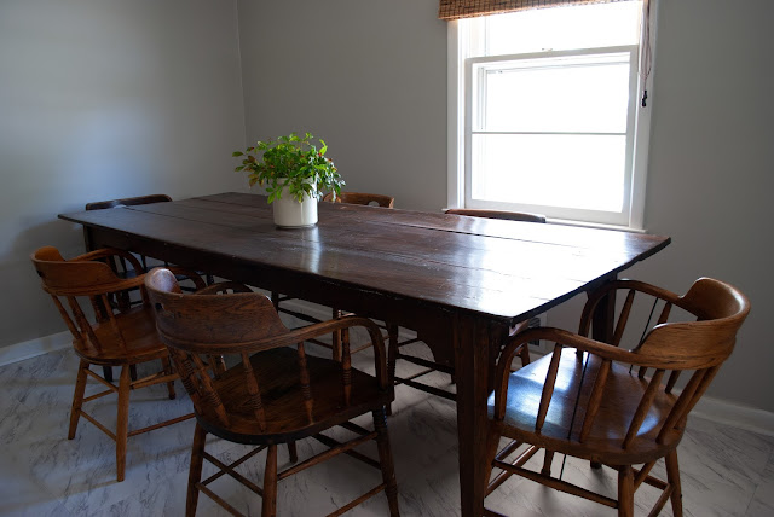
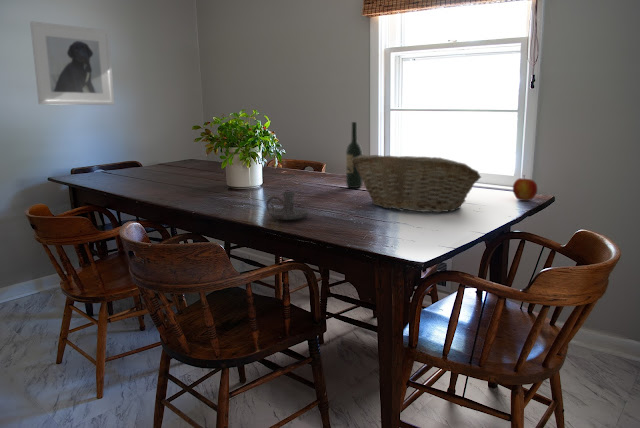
+ fruit basket [352,154,482,213]
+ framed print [29,20,116,106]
+ apple [512,174,538,202]
+ candle holder [265,191,310,221]
+ wine bottle [345,121,364,189]
